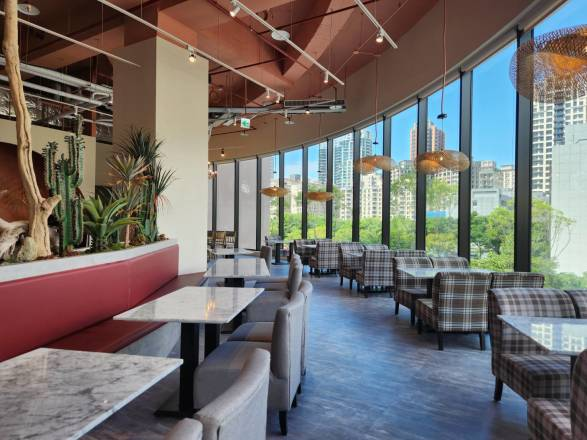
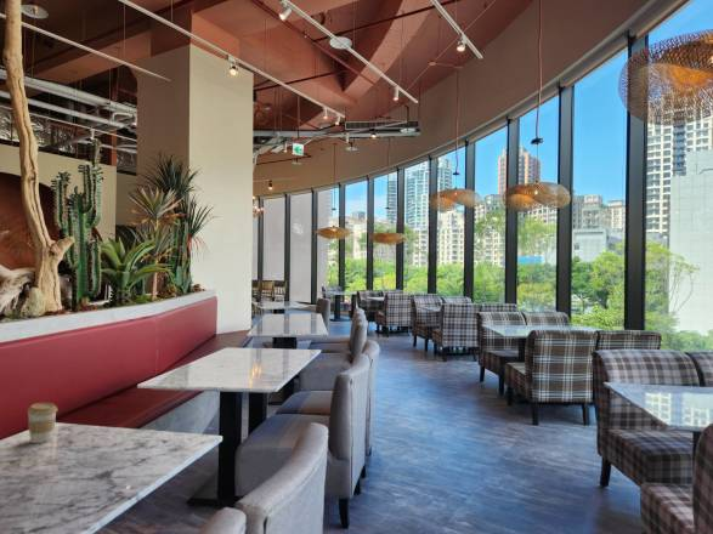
+ coffee cup [26,402,58,444]
